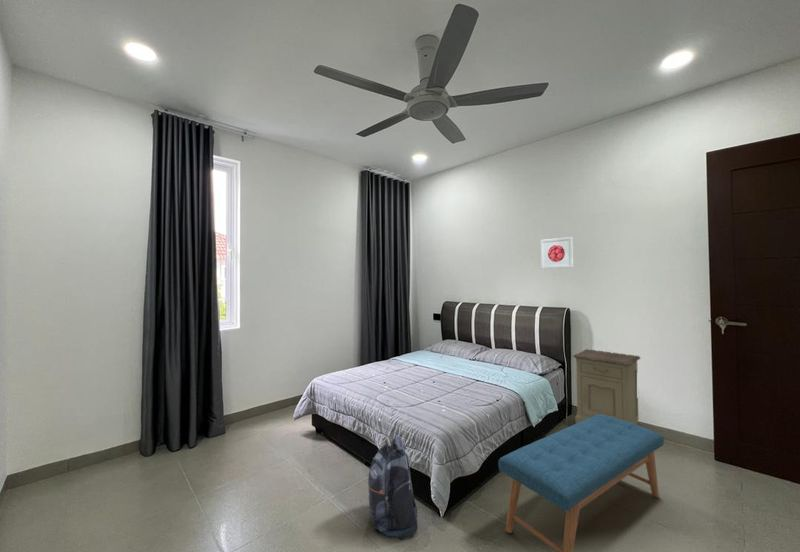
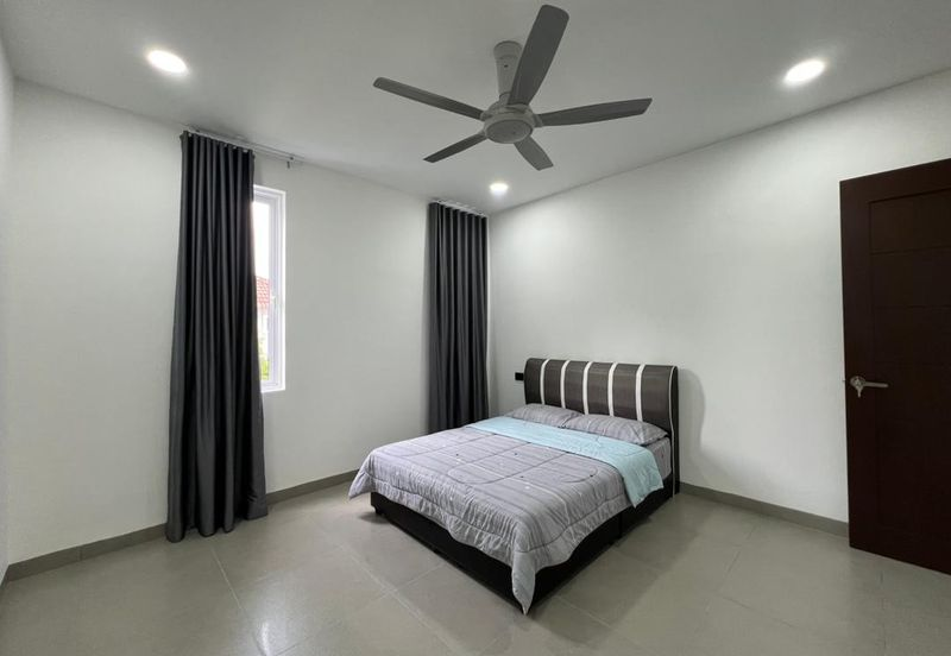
- bench [497,414,665,552]
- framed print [539,236,574,270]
- backpack [367,435,419,541]
- nightstand [572,348,641,426]
